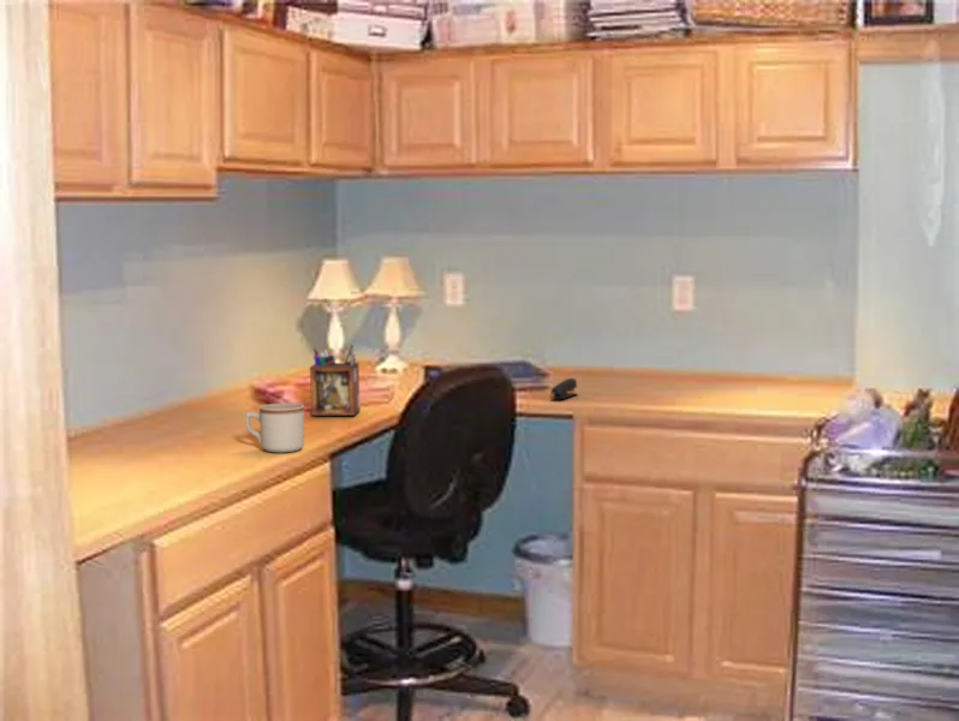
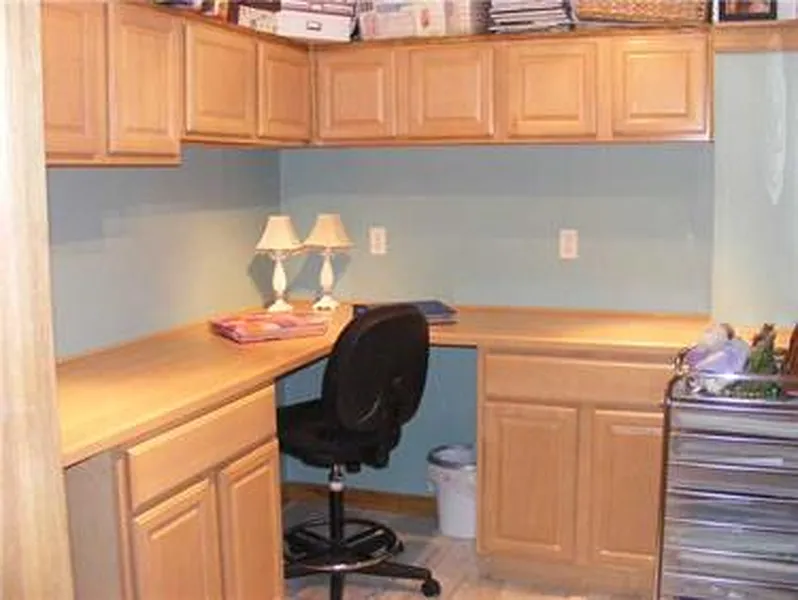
- desk organizer [309,344,362,417]
- stapler [549,377,578,400]
- mug [244,403,305,453]
